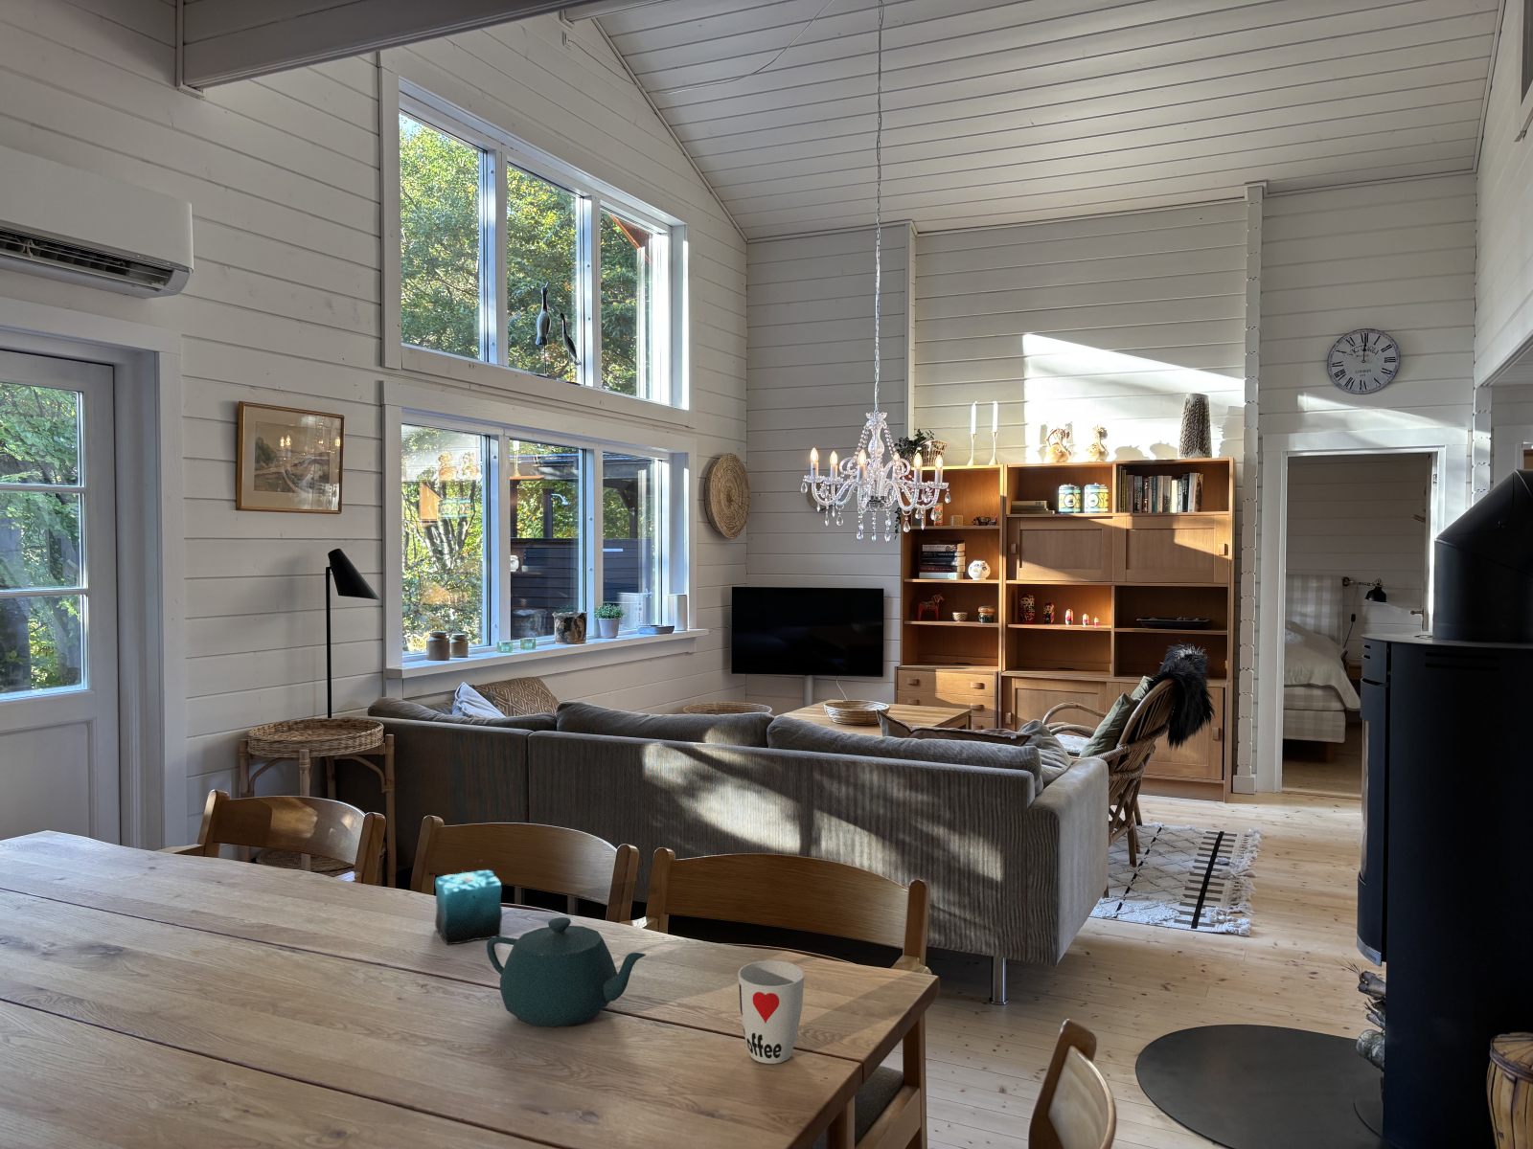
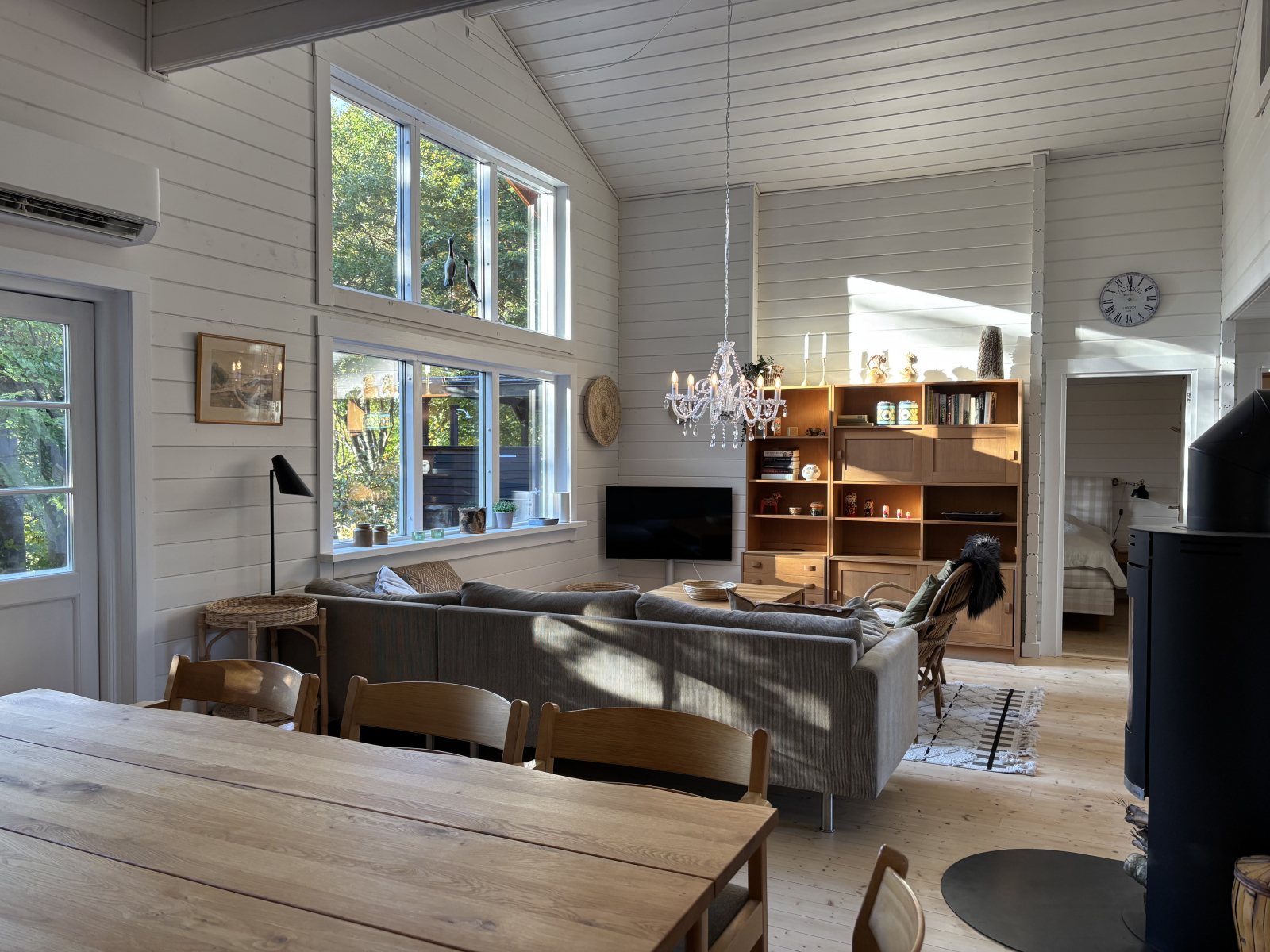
- candle [435,859,503,945]
- teapot [485,916,647,1028]
- cup [738,960,805,1065]
